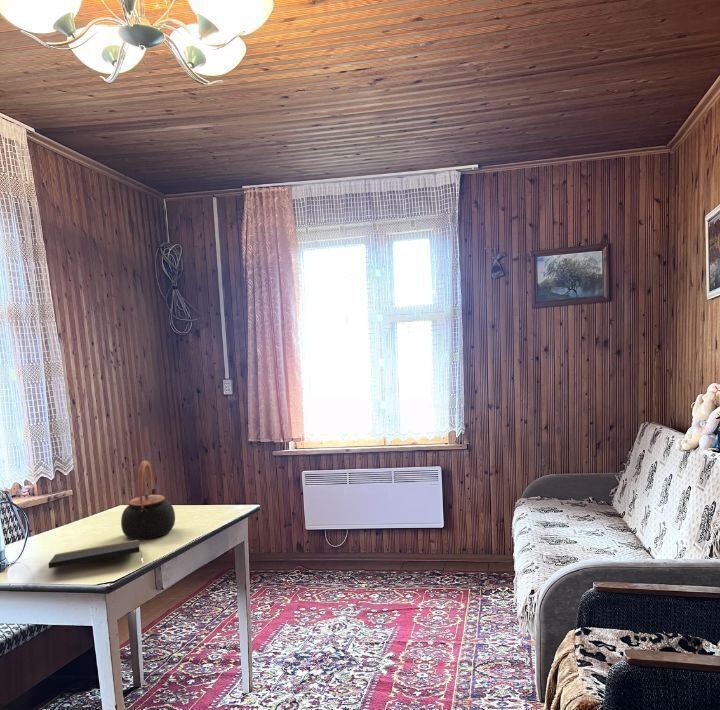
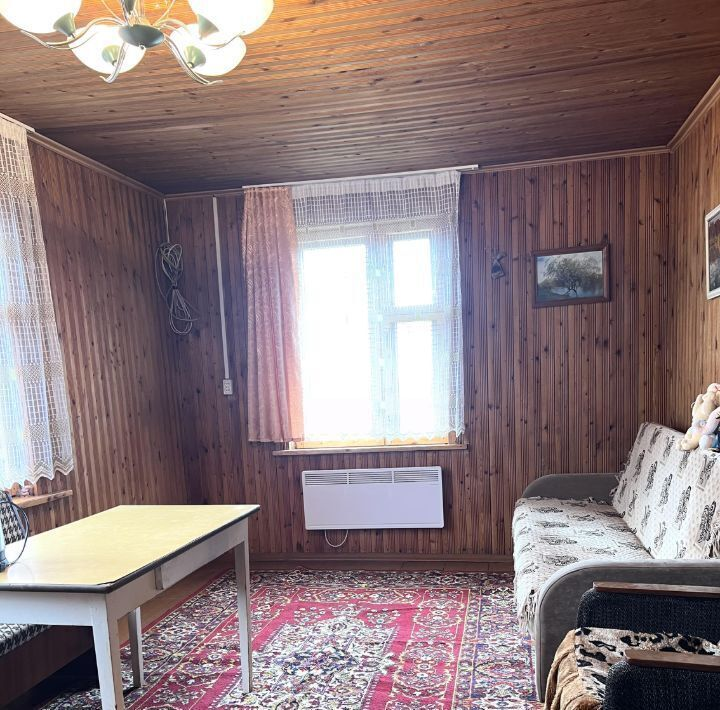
- notepad [48,540,143,569]
- teapot [120,460,176,541]
